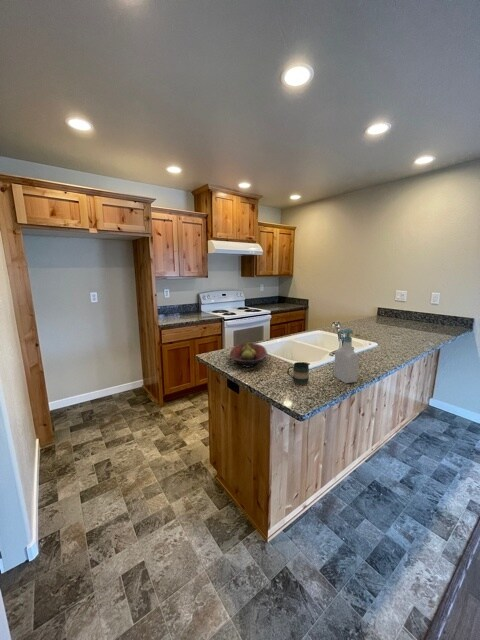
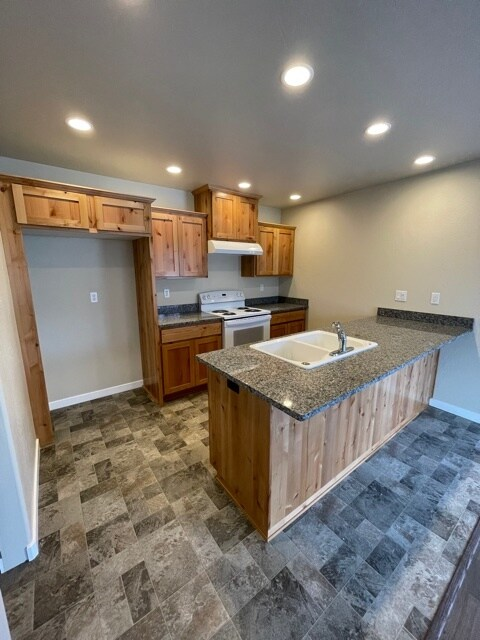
- soap bottle [333,328,360,384]
- fruit bowl [229,341,268,368]
- mug [286,361,310,386]
